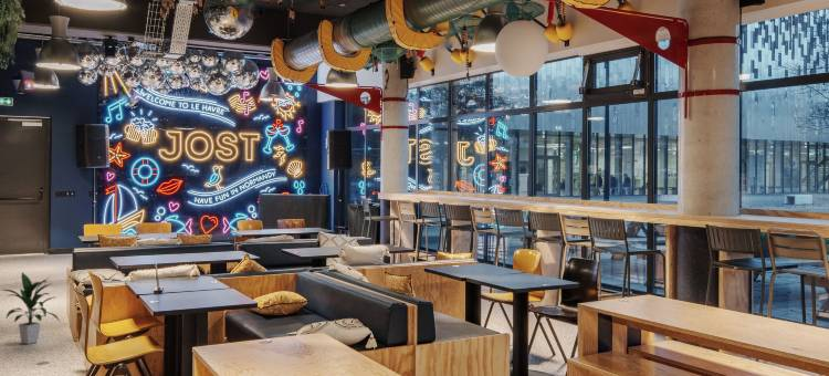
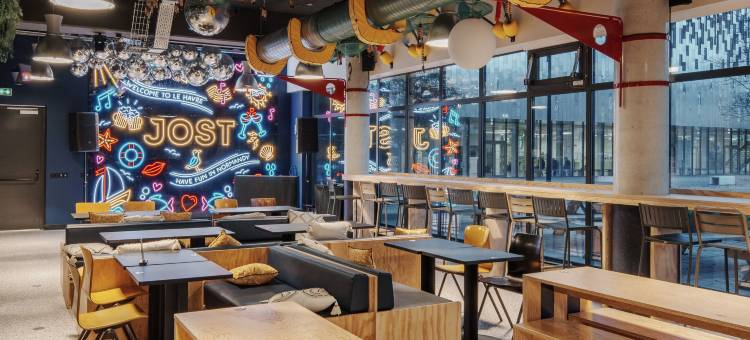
- indoor plant [0,271,62,345]
